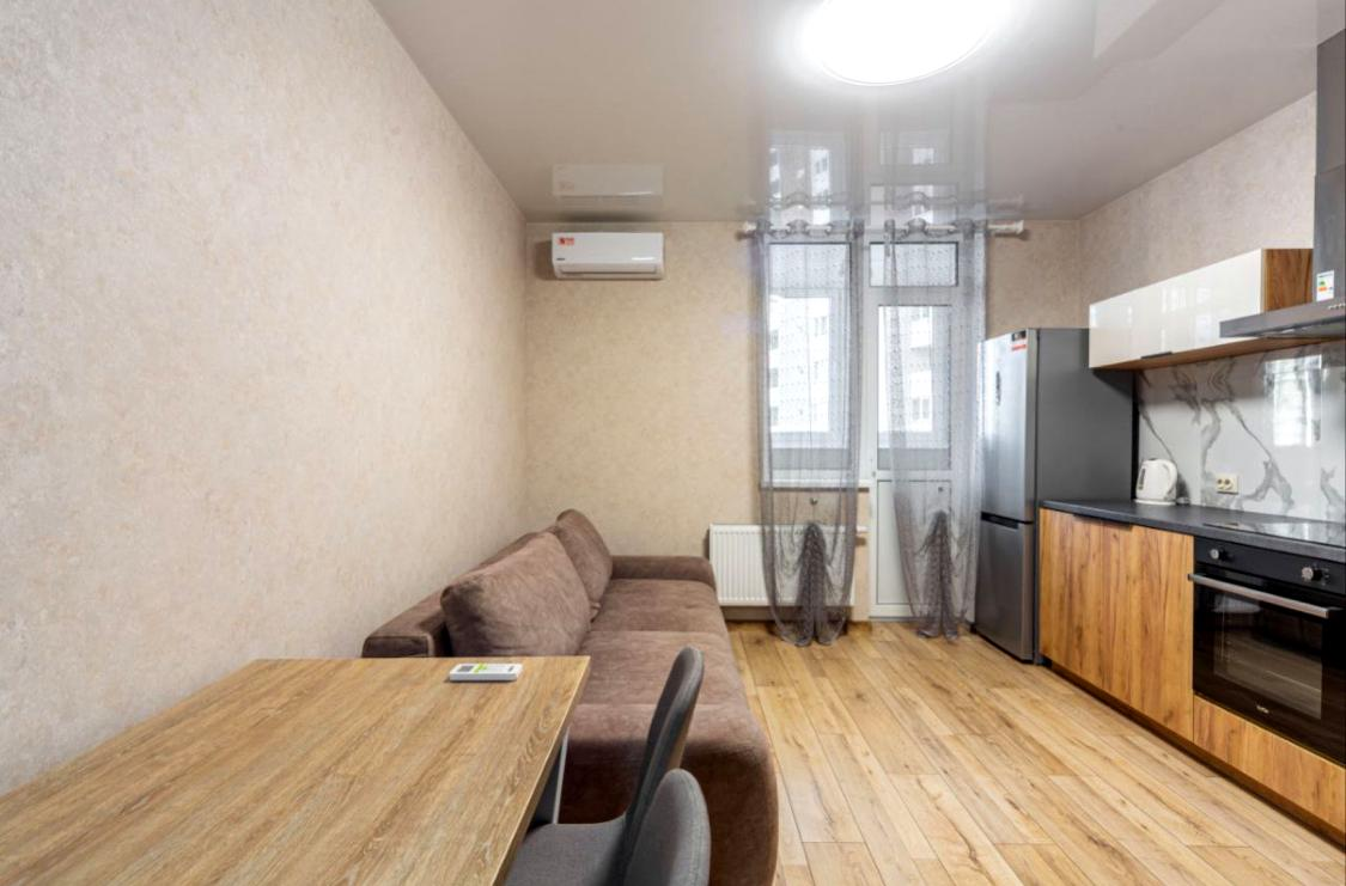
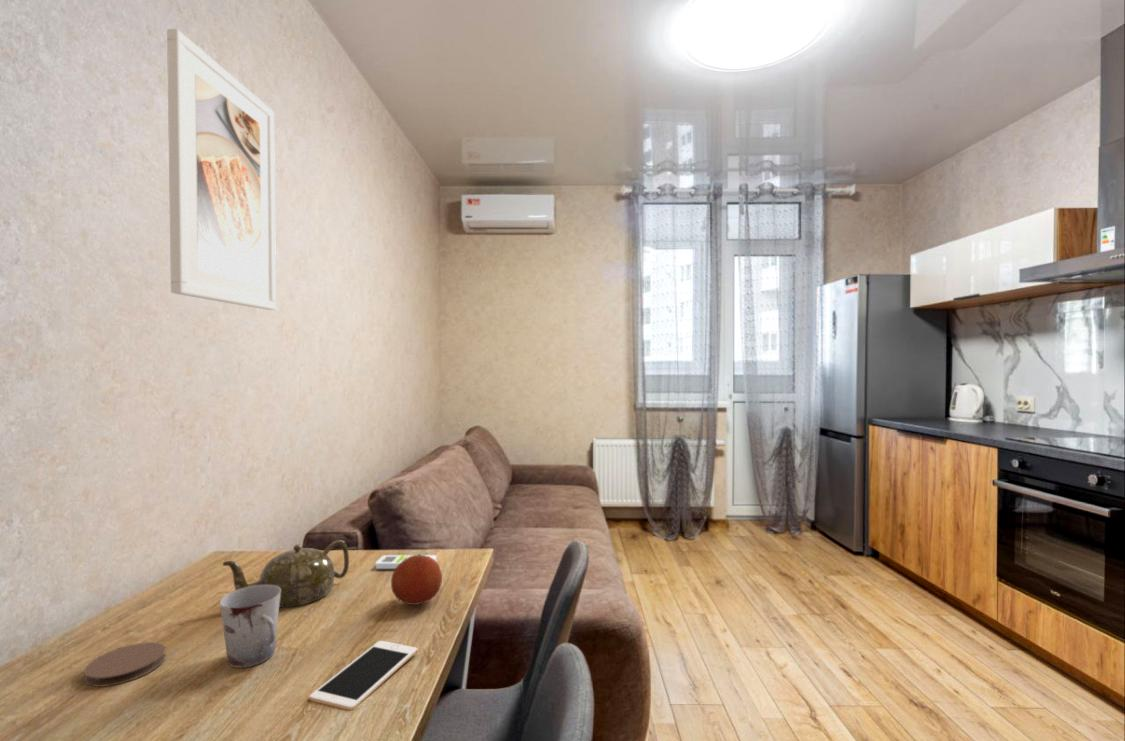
+ cup [219,585,281,669]
+ fruit [390,553,443,606]
+ cell phone [308,640,418,711]
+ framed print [166,28,277,311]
+ teapot [222,539,350,608]
+ coaster [83,641,167,688]
